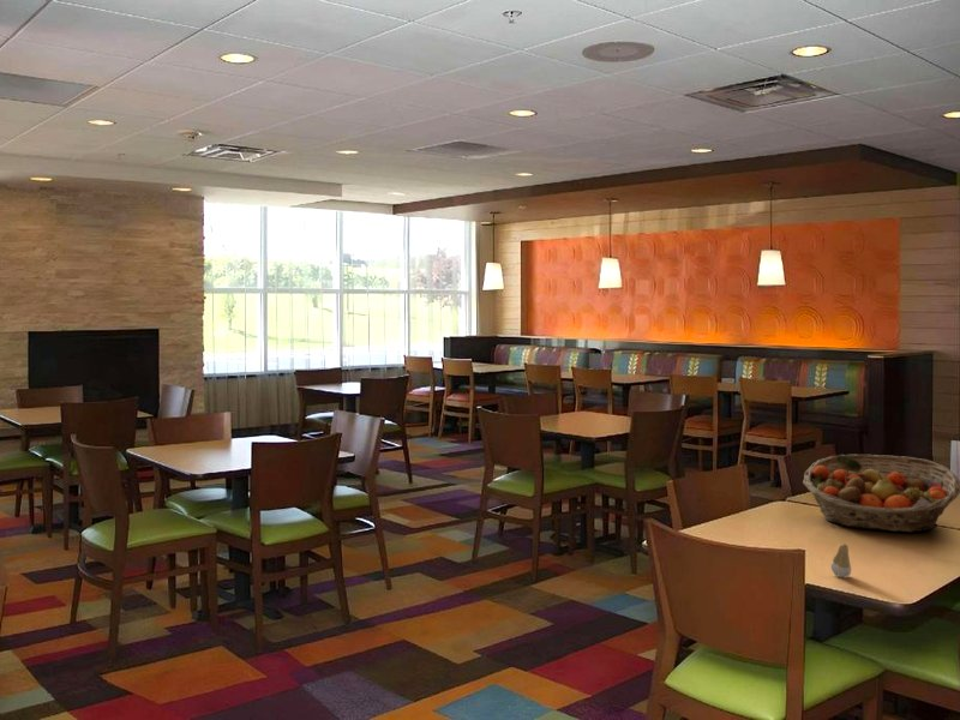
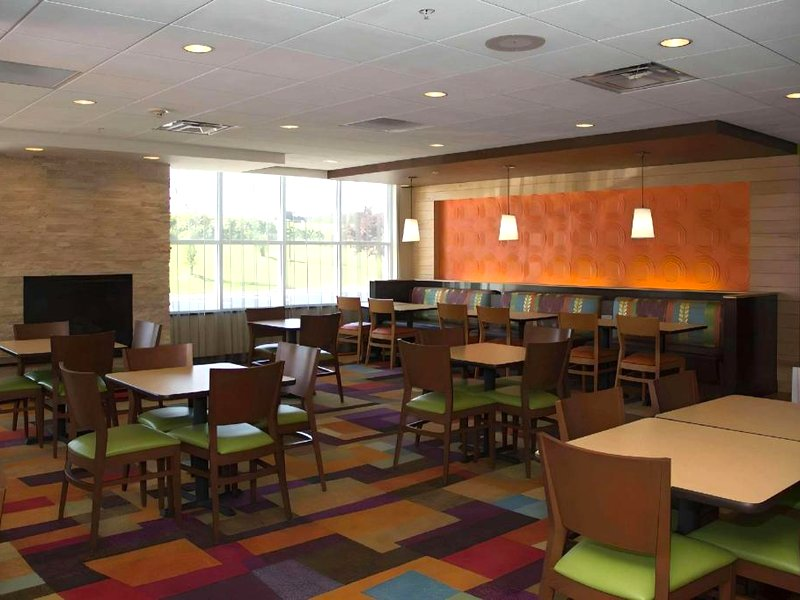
- tooth [829,542,852,578]
- fruit basket [802,454,960,533]
